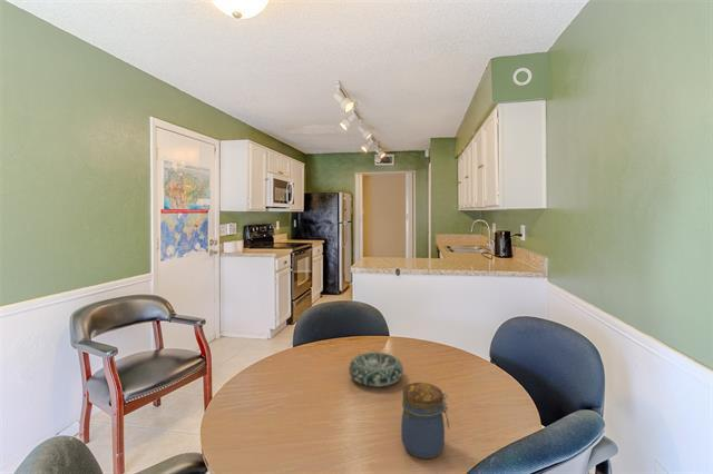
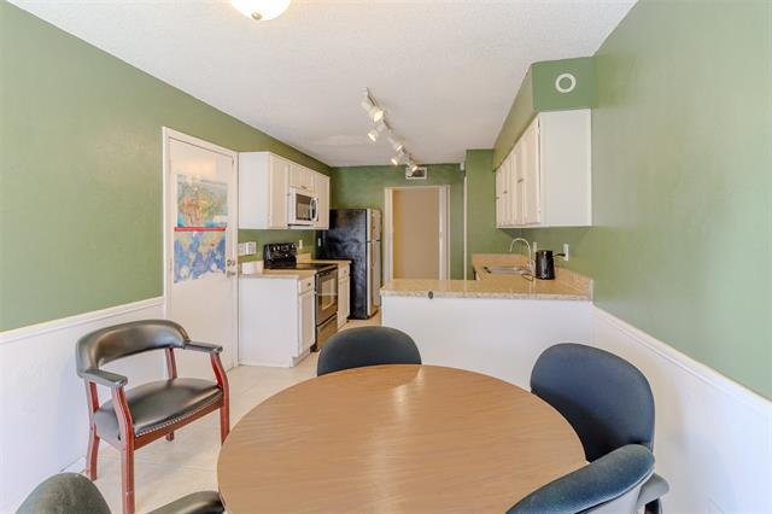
- decorative bowl [348,352,404,387]
- jar [400,382,450,460]
